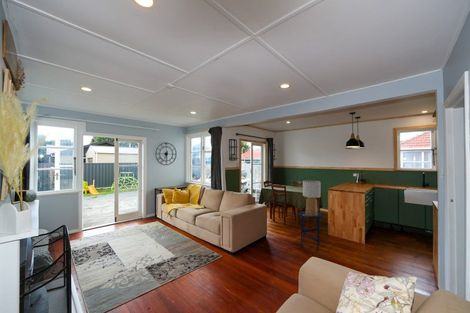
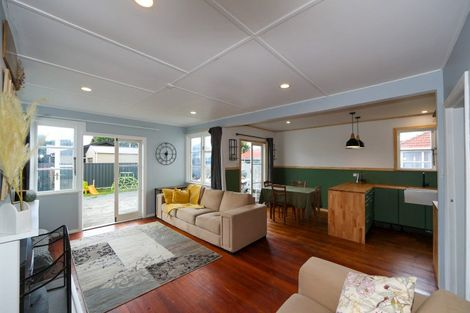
- side table [296,209,325,252]
- lamp [302,179,322,216]
